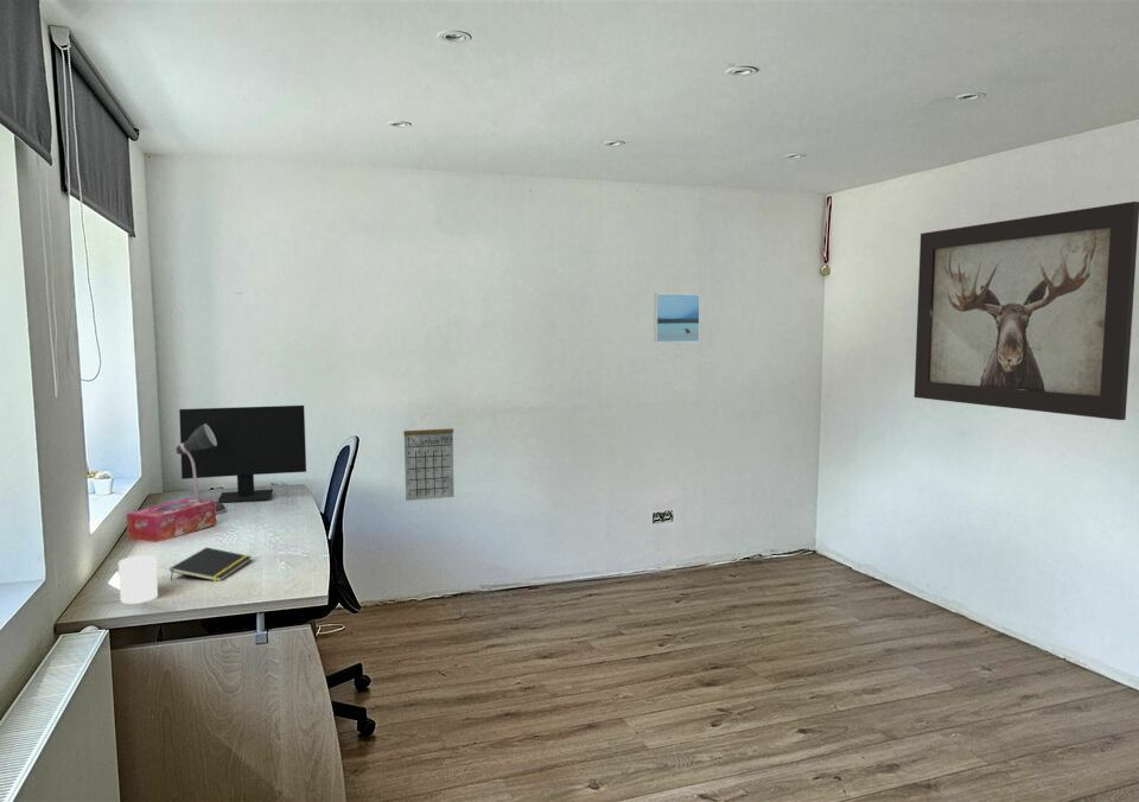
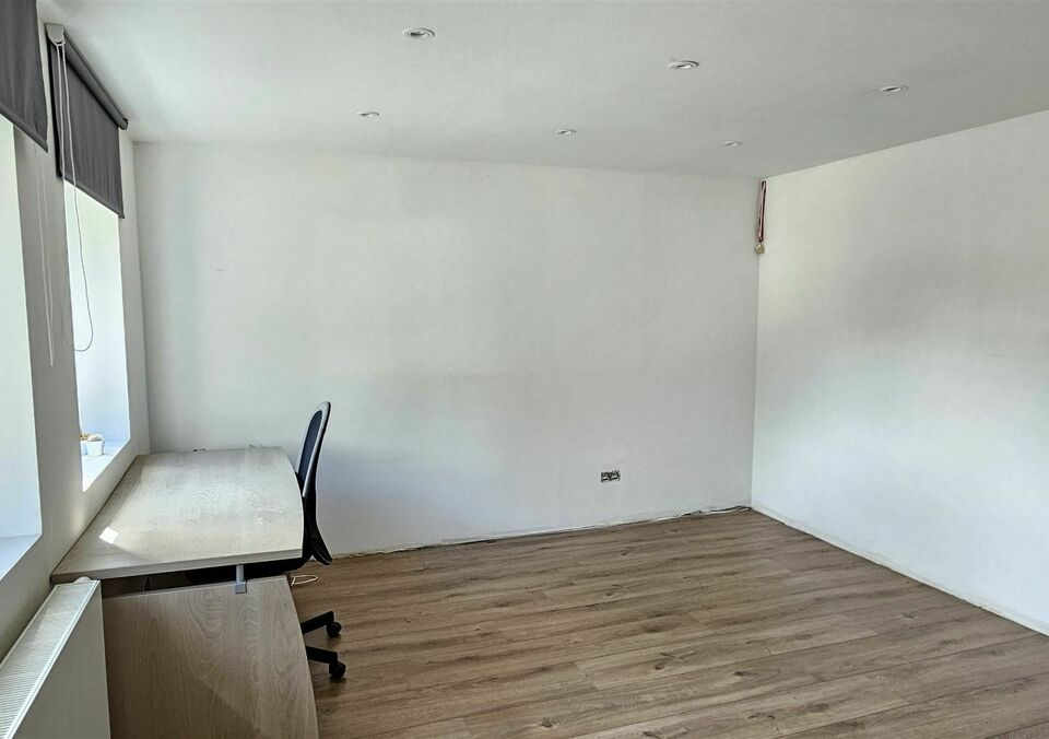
- cup [117,554,159,605]
- computer monitor [178,405,307,504]
- wall art [914,200,1139,421]
- tissue box [126,497,217,543]
- notepad [168,547,253,583]
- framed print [654,293,701,344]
- calendar [402,413,454,502]
- desk lamp [174,424,227,515]
